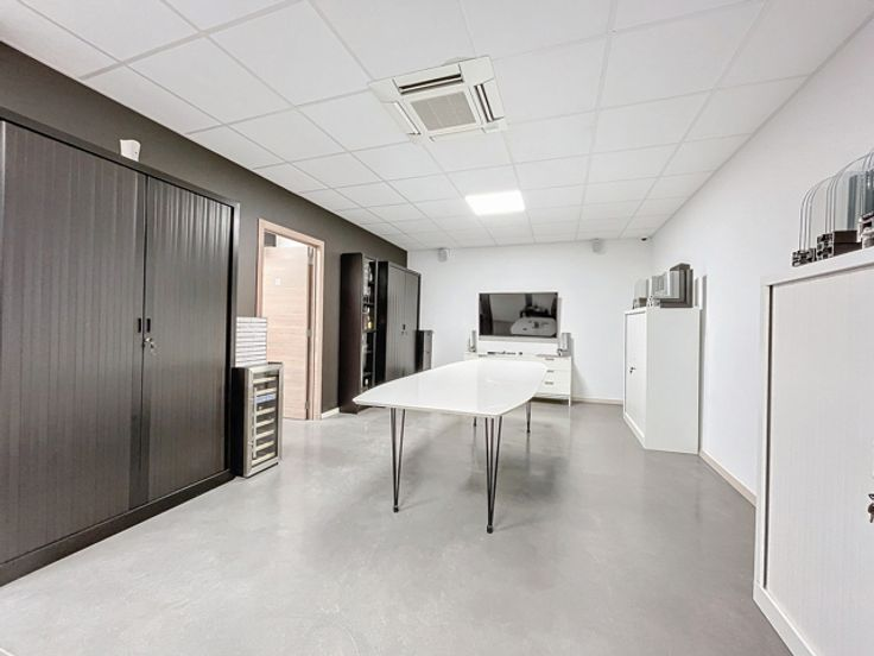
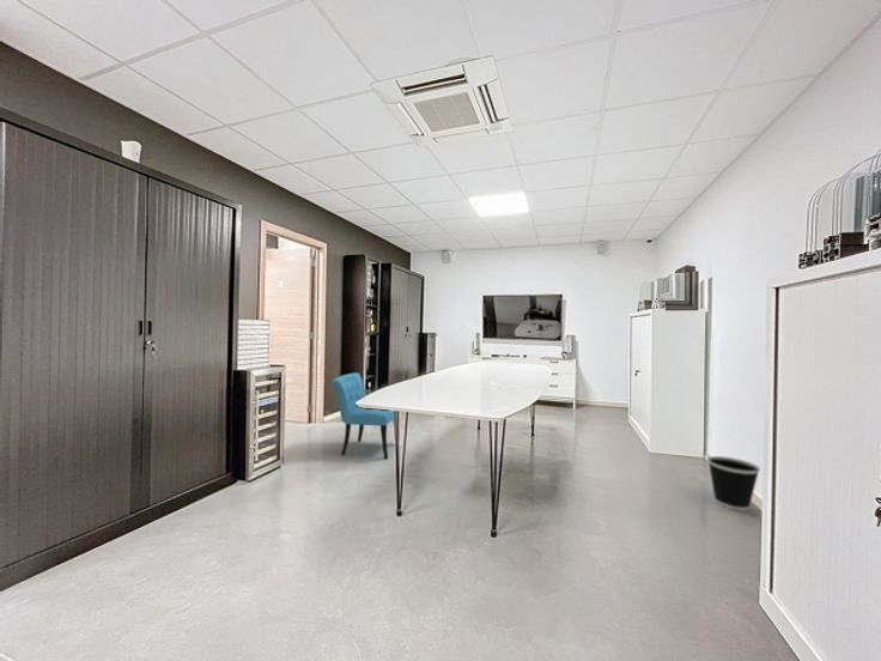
+ chair [330,371,395,460]
+ wastebasket [706,455,761,513]
